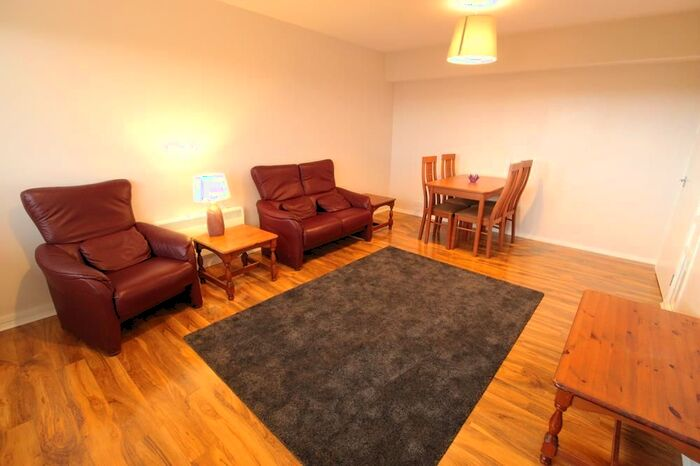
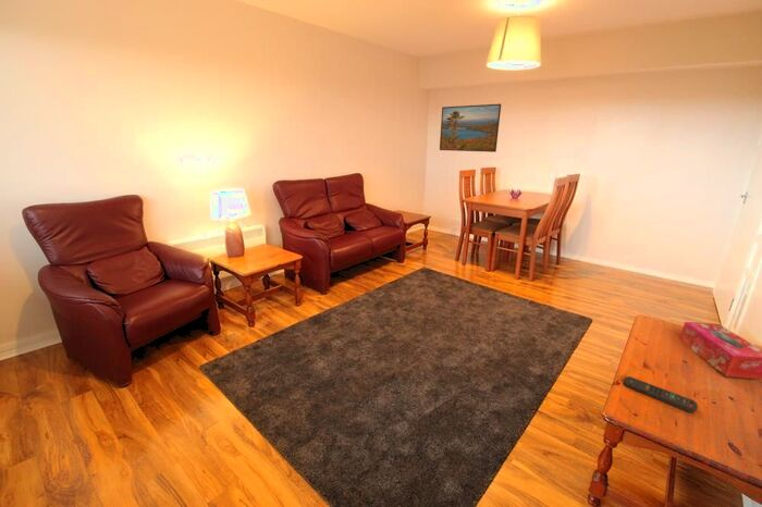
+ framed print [439,103,502,153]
+ tissue box [678,321,762,381]
+ remote control [623,375,699,413]
